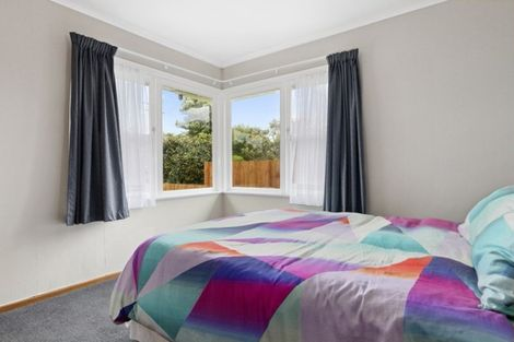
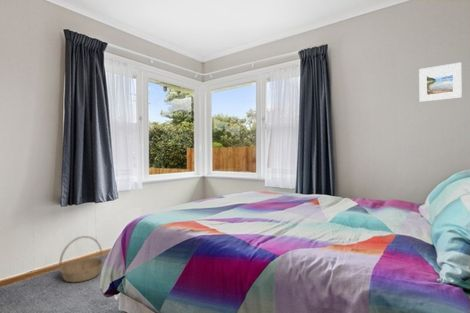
+ basket [58,235,104,283]
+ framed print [418,61,463,103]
